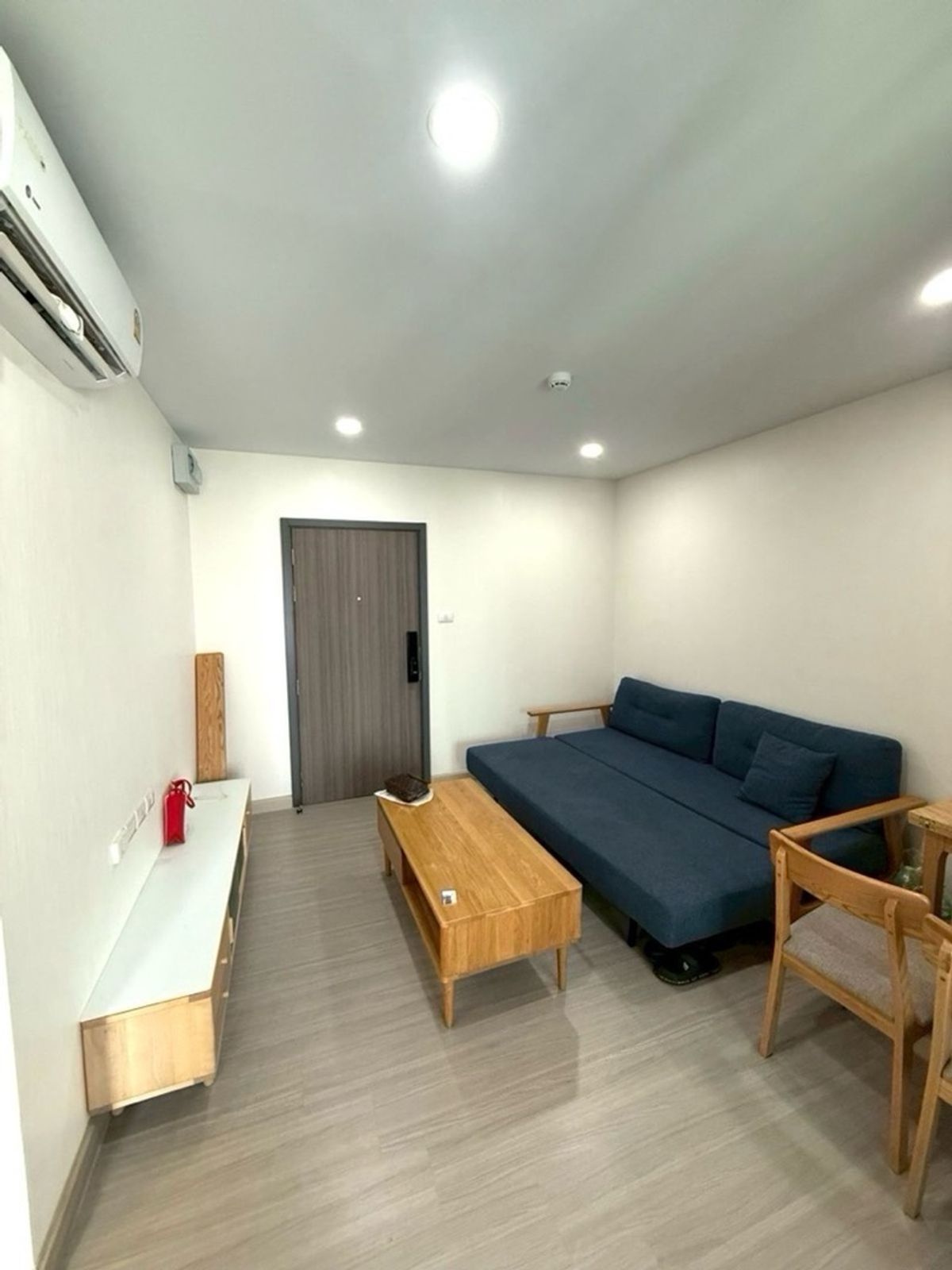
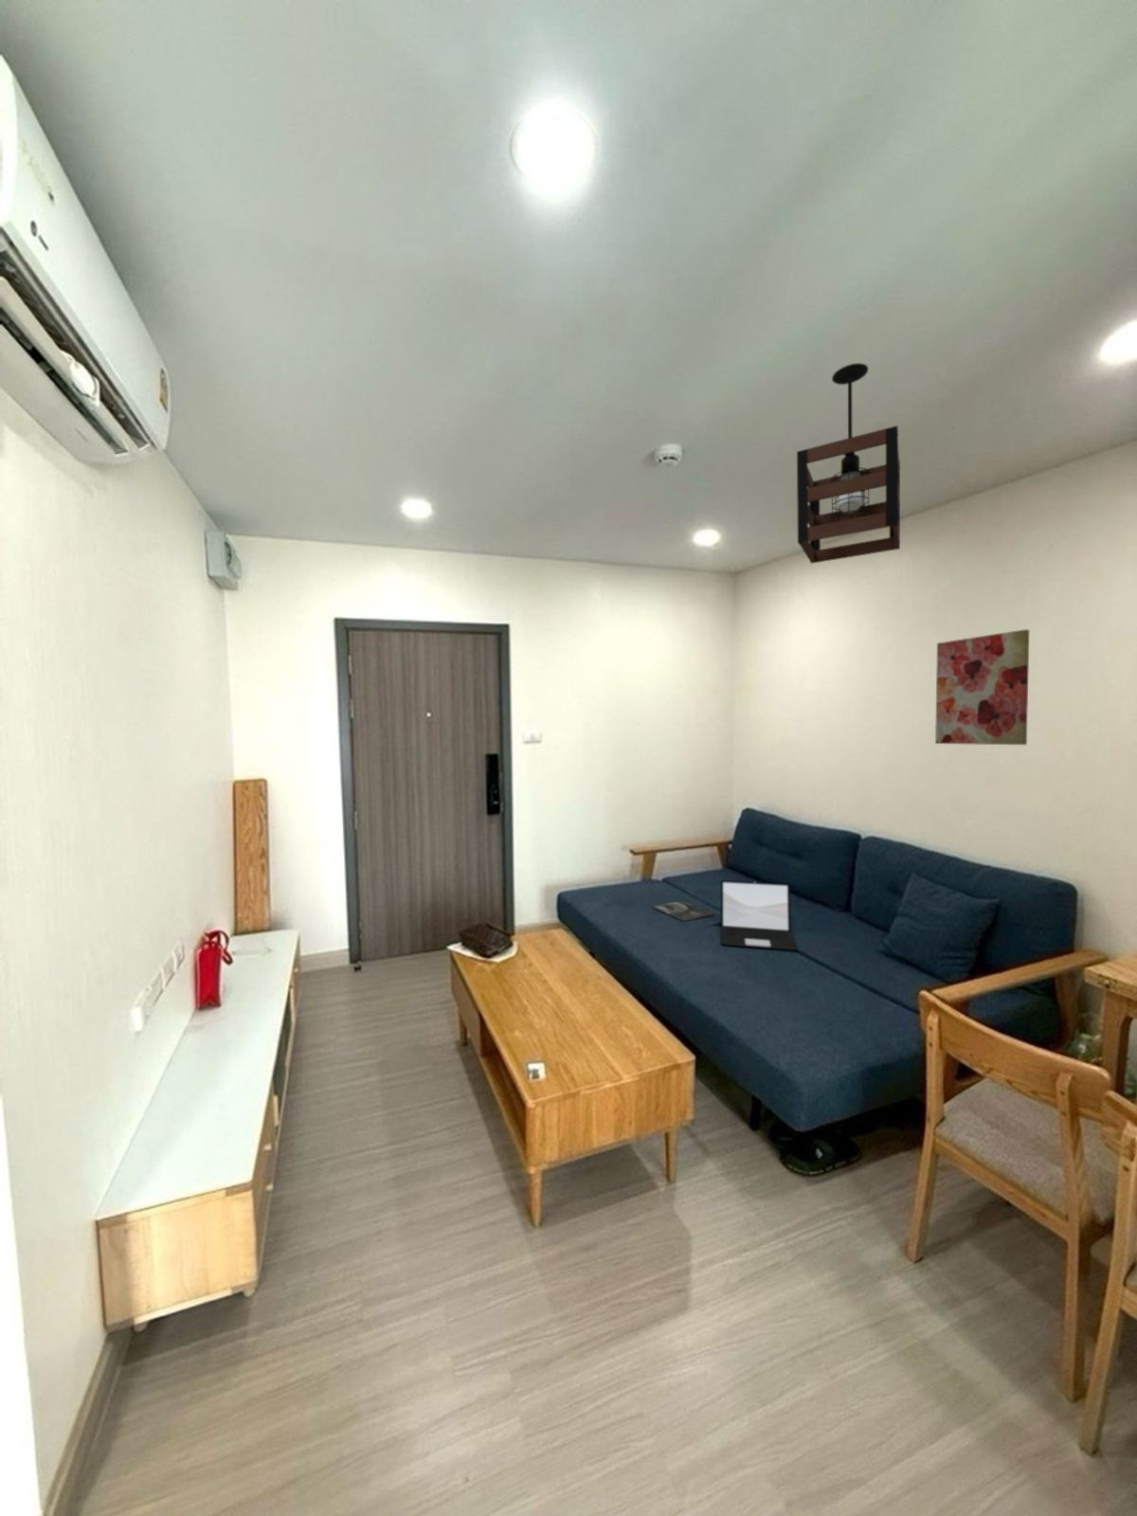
+ pendant light [795,362,901,565]
+ laptop [720,880,798,951]
+ magazine [651,900,715,922]
+ wall art [934,628,1030,746]
